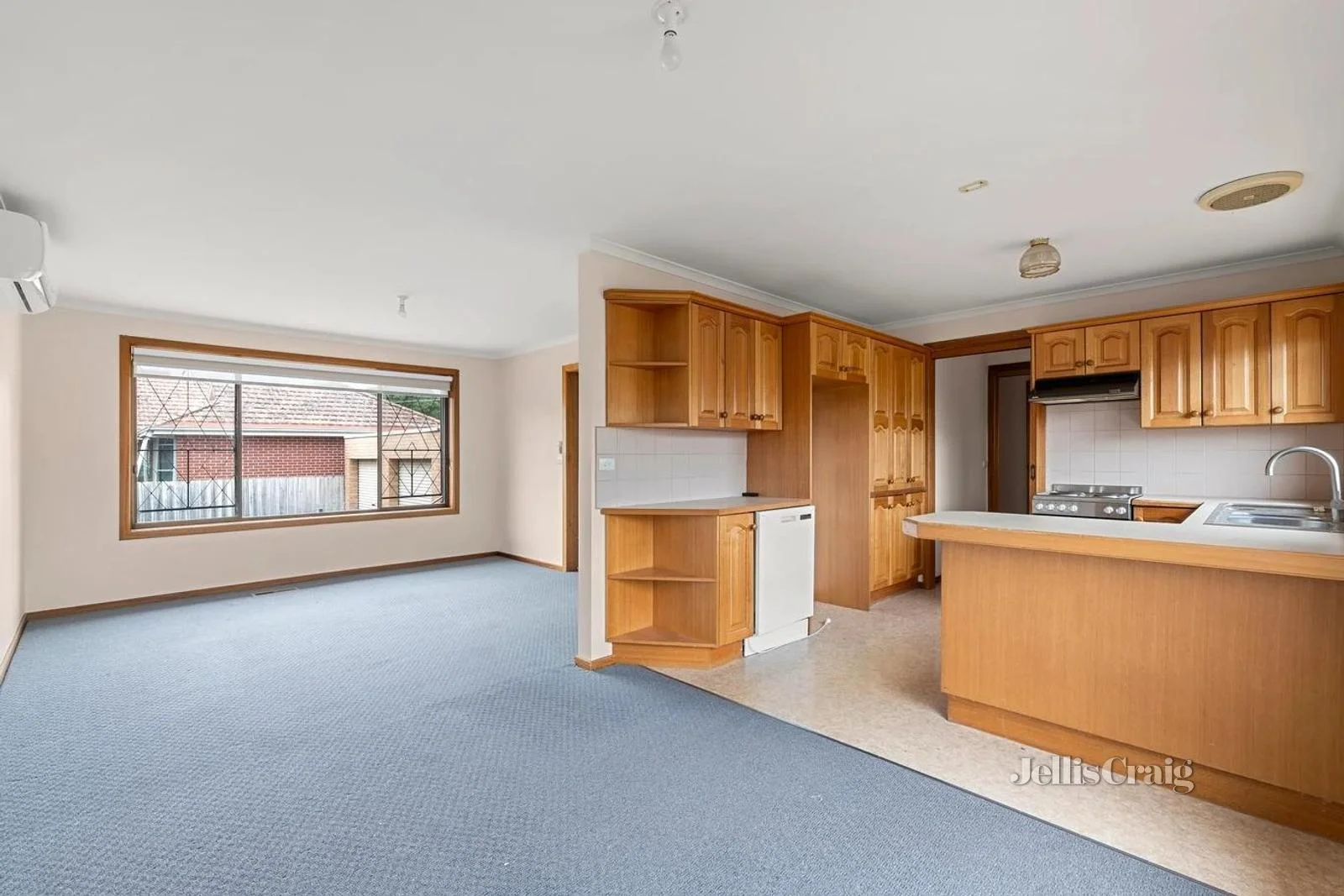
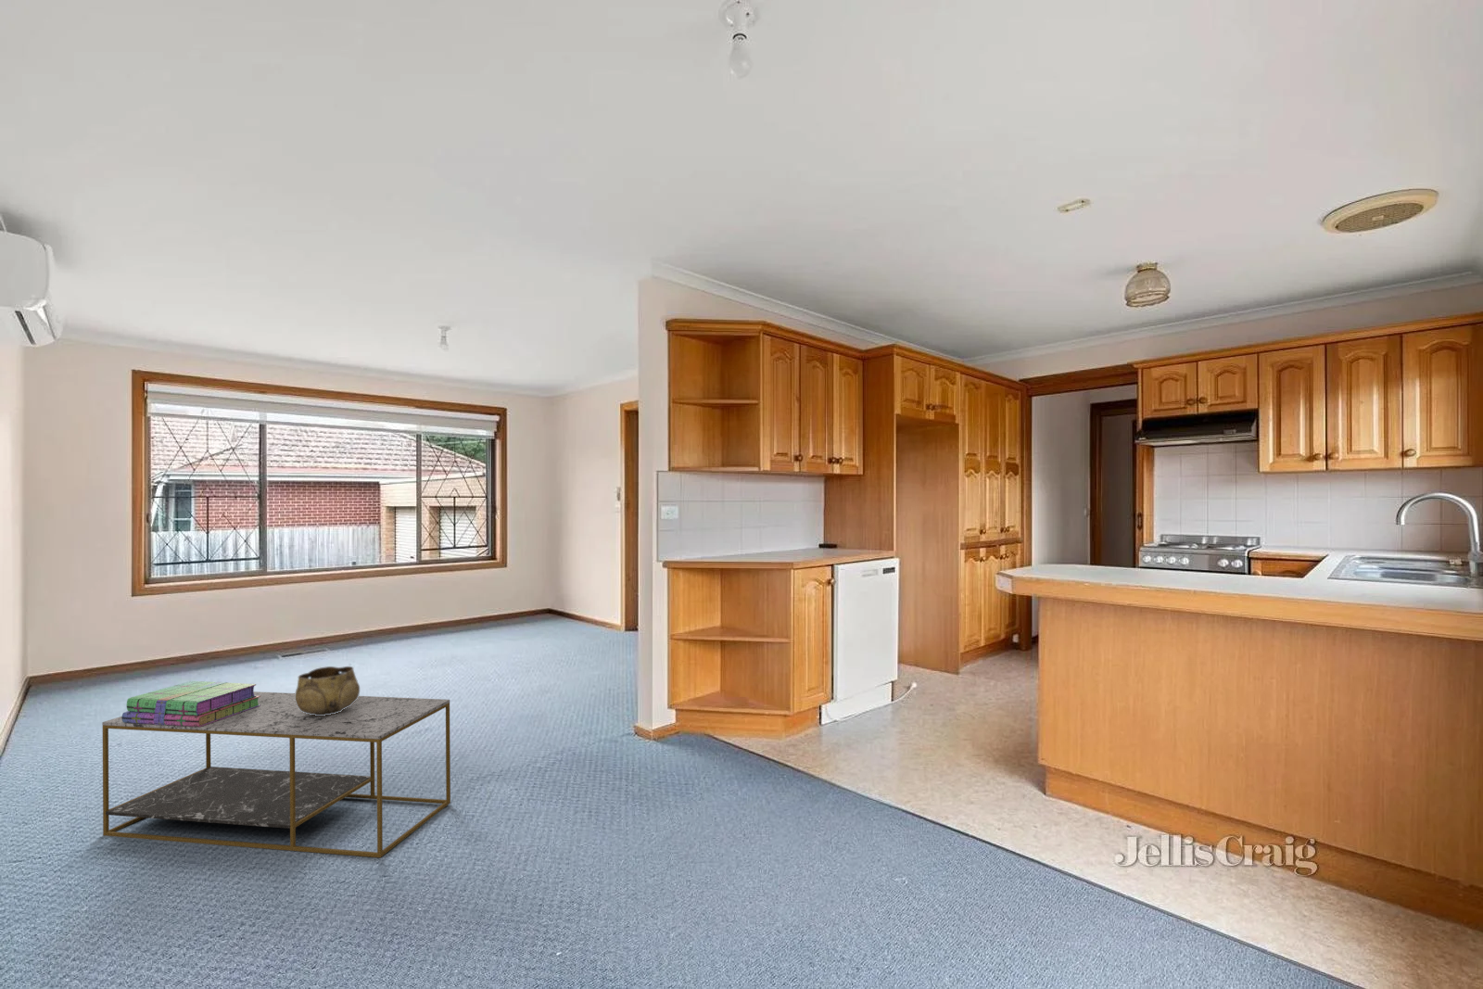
+ coffee table [102,691,451,859]
+ stack of books [121,680,260,726]
+ decorative bowl [294,666,361,715]
